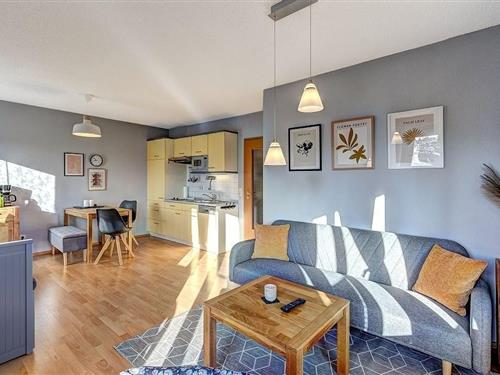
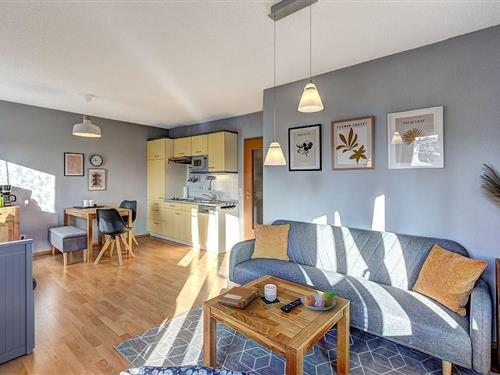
+ fruit bowl [300,291,340,311]
+ notebook [216,285,260,309]
